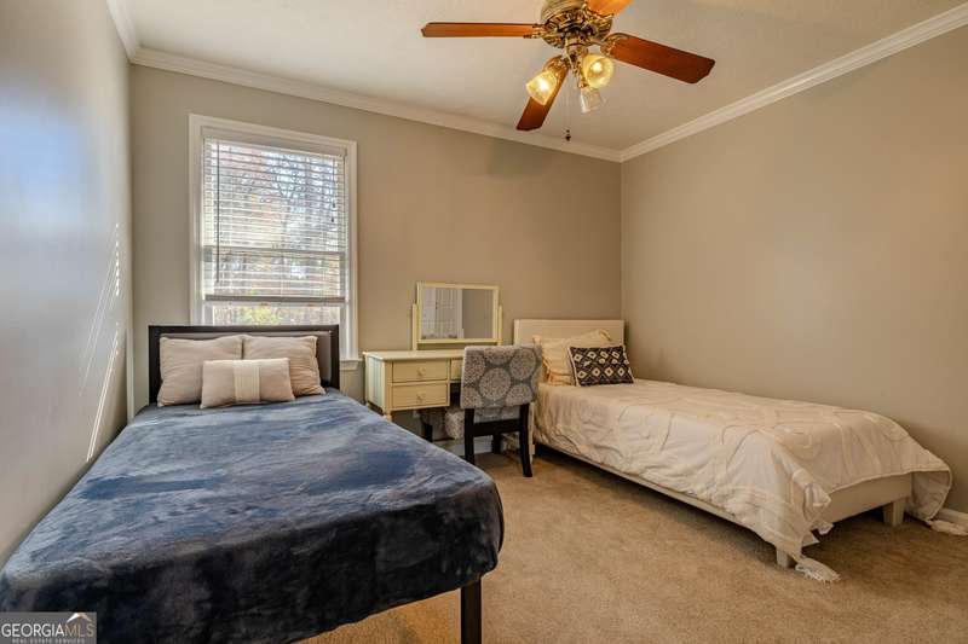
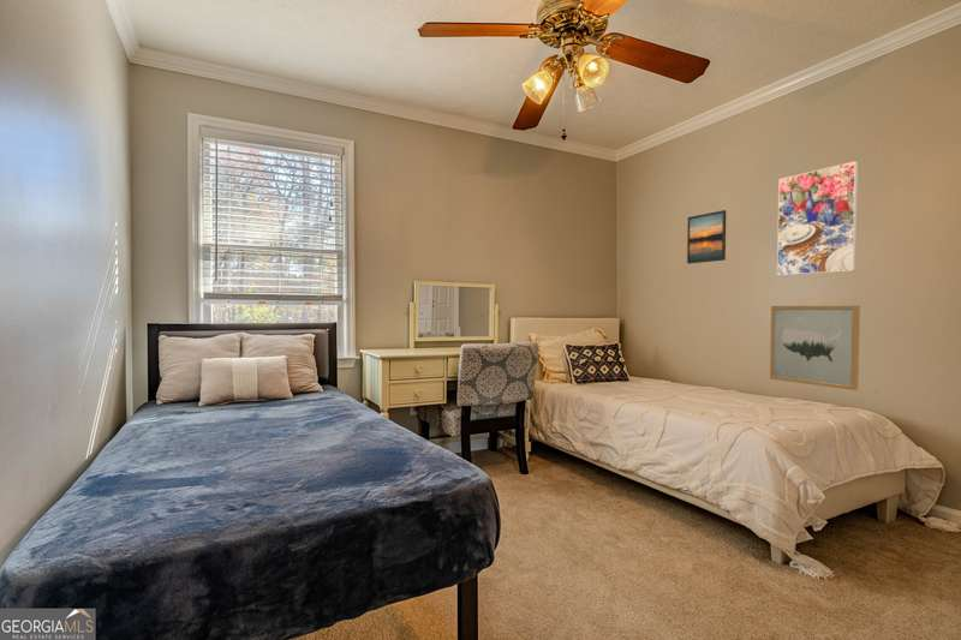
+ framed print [776,160,859,276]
+ wall art [769,305,861,391]
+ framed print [686,209,727,265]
